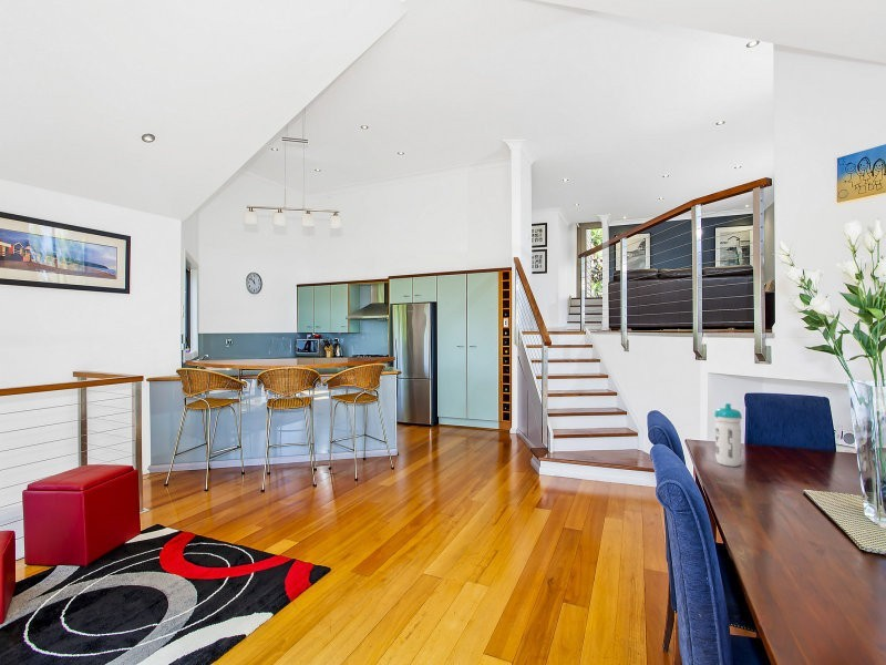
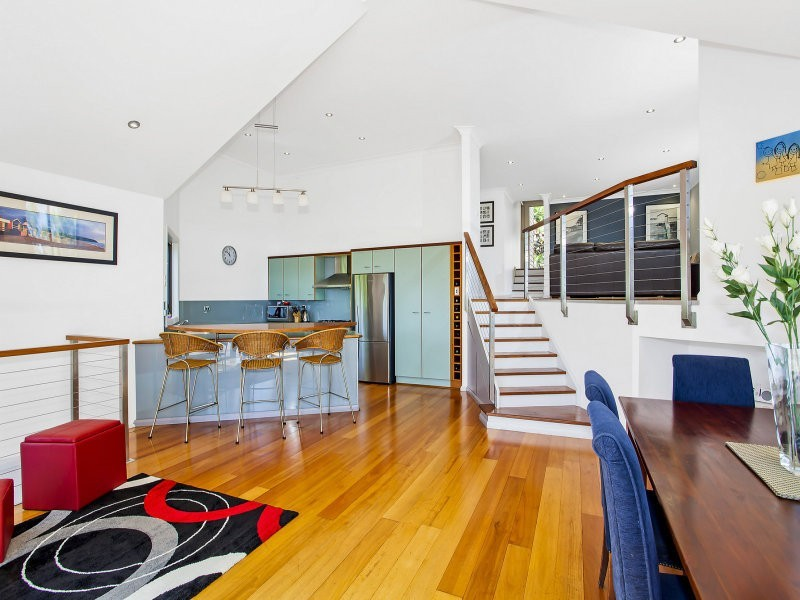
- water bottle [713,402,743,468]
